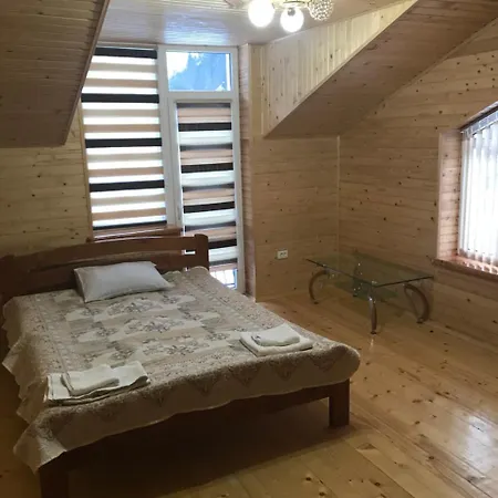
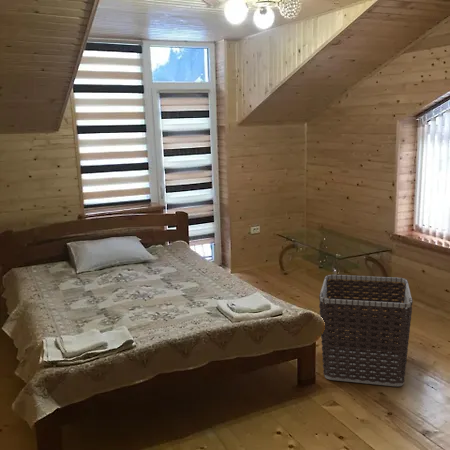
+ clothes hamper [318,273,414,387]
